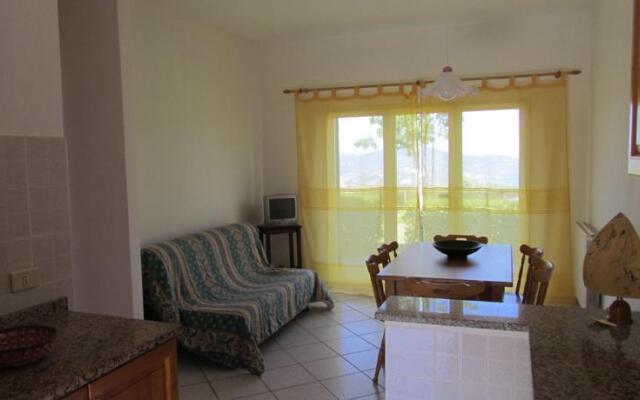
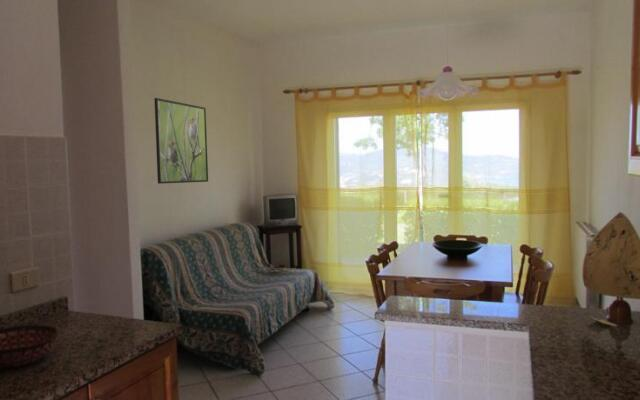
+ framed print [153,97,209,185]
